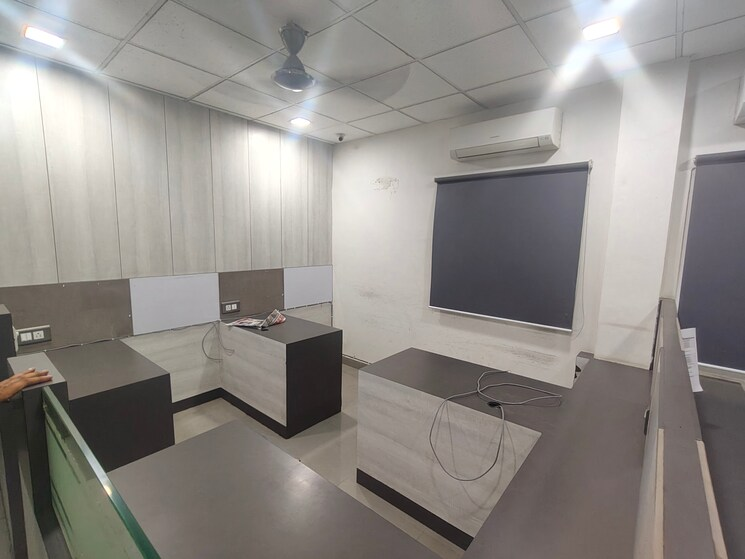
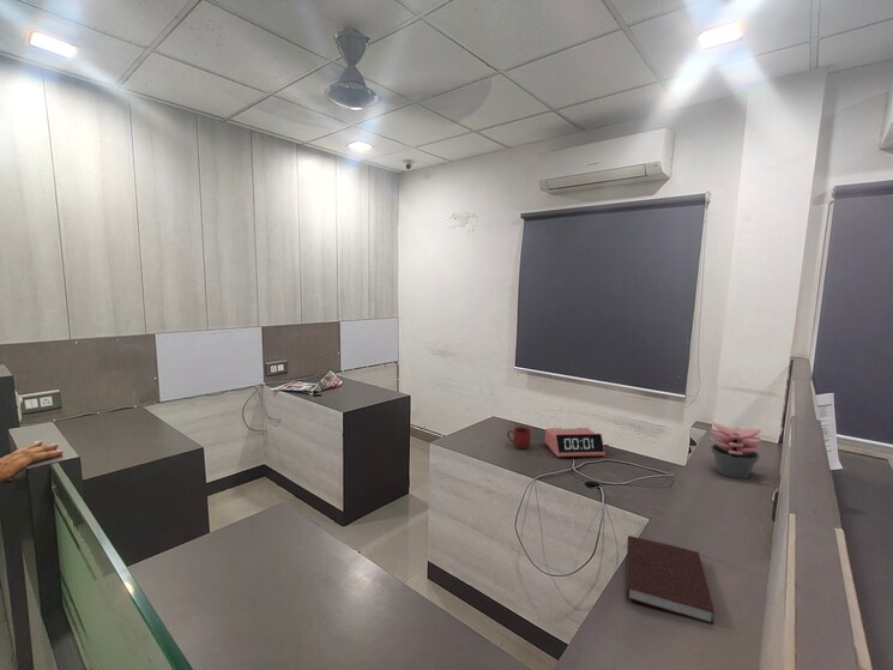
+ succulent plant [710,421,762,481]
+ mug [506,425,532,449]
+ alarm clock [544,427,607,458]
+ notebook [626,535,716,626]
